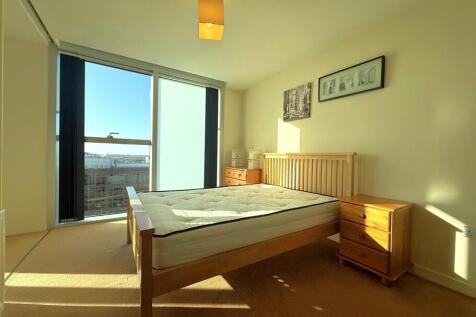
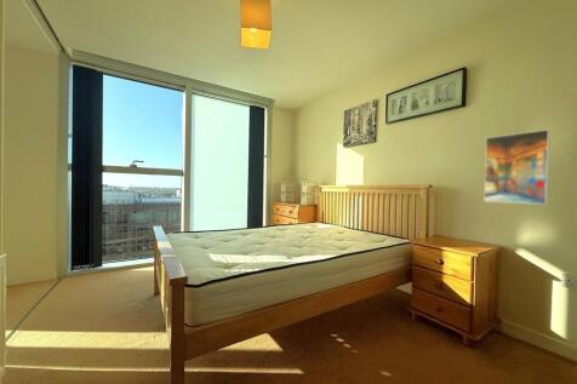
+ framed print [482,128,552,206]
